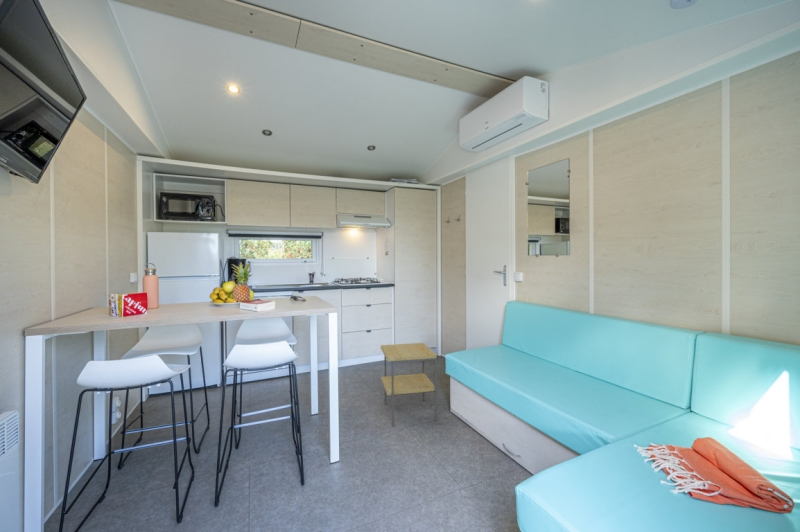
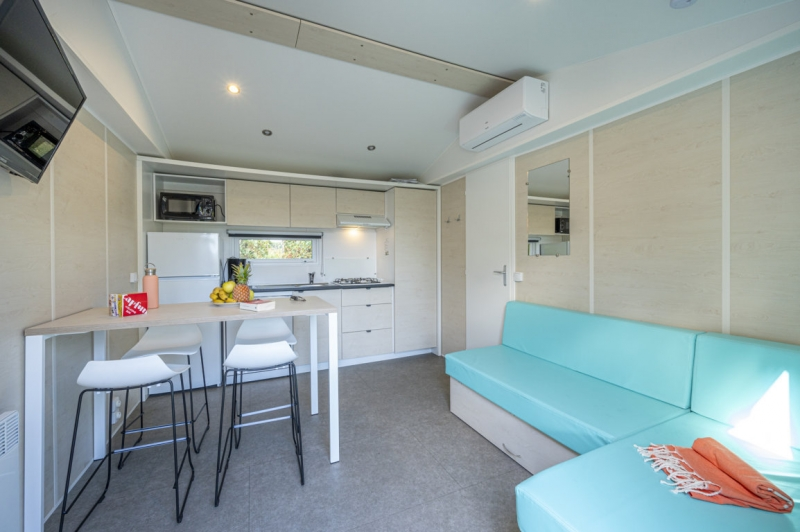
- side table [380,342,438,427]
